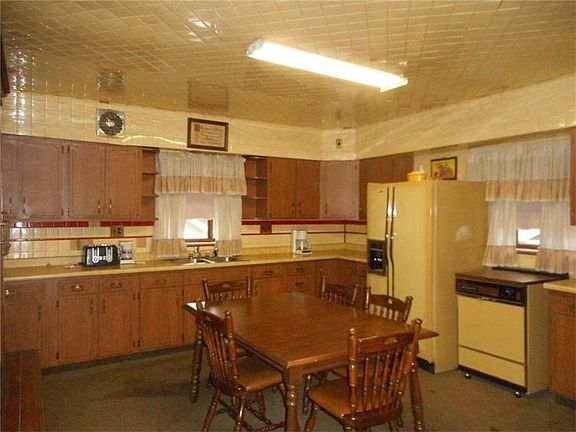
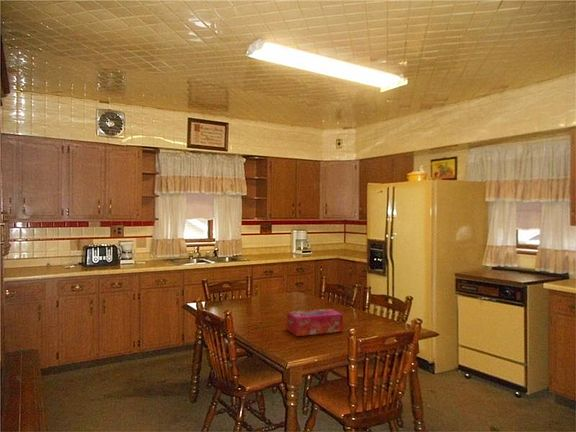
+ tissue box [286,308,344,337]
